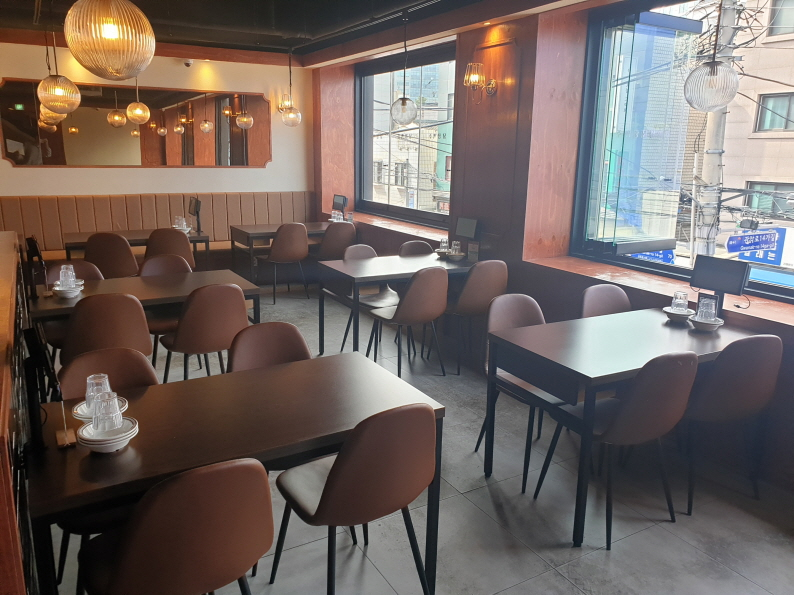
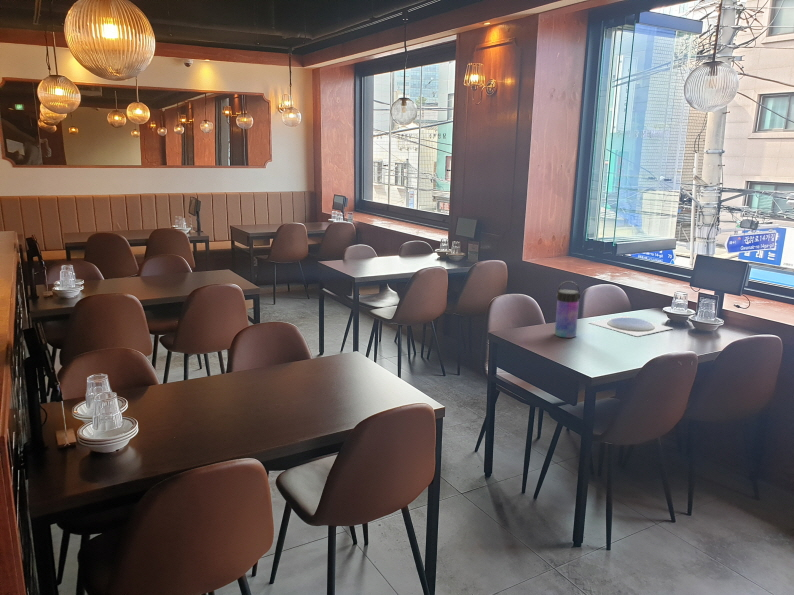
+ water bottle [554,280,581,339]
+ plate [589,315,674,337]
